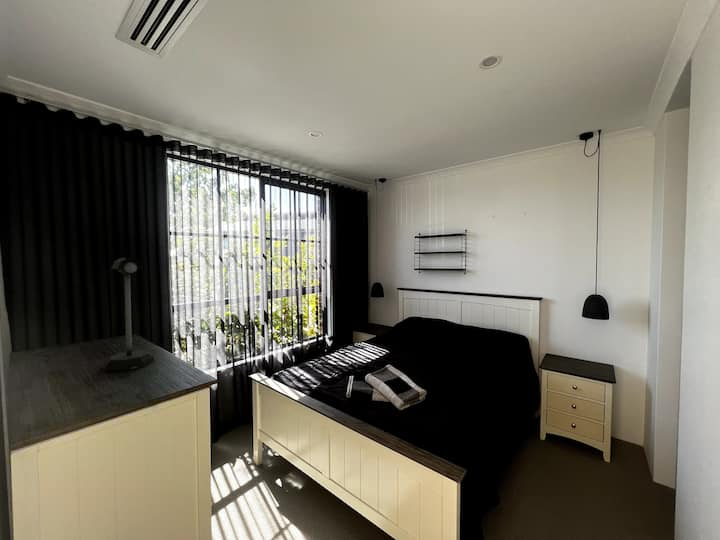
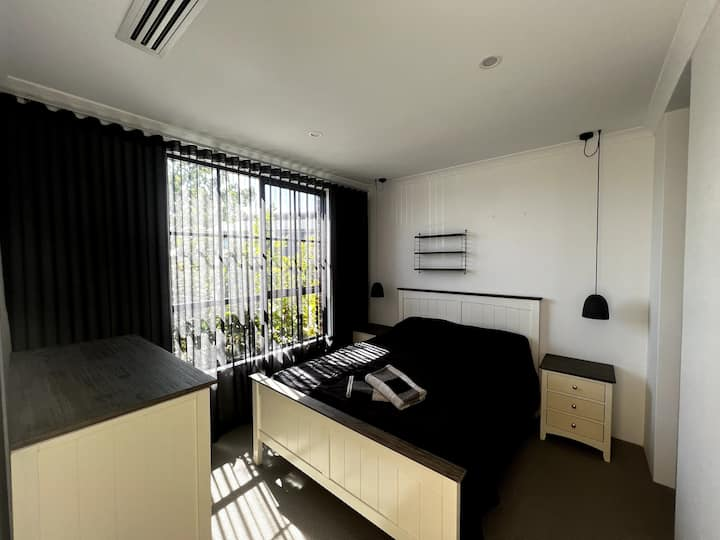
- mailbox [103,257,155,371]
